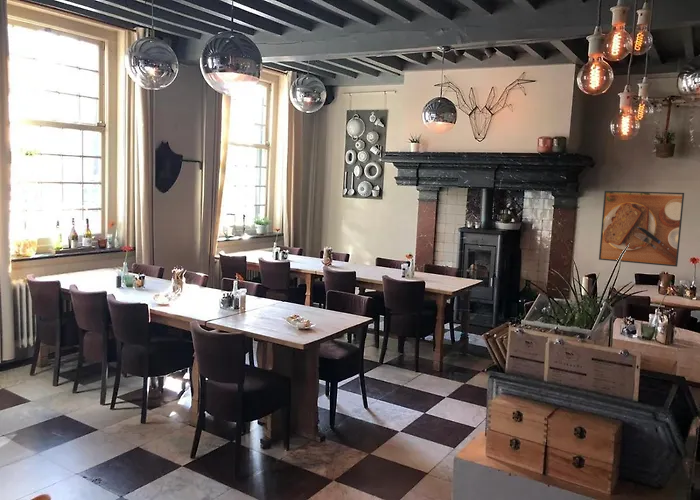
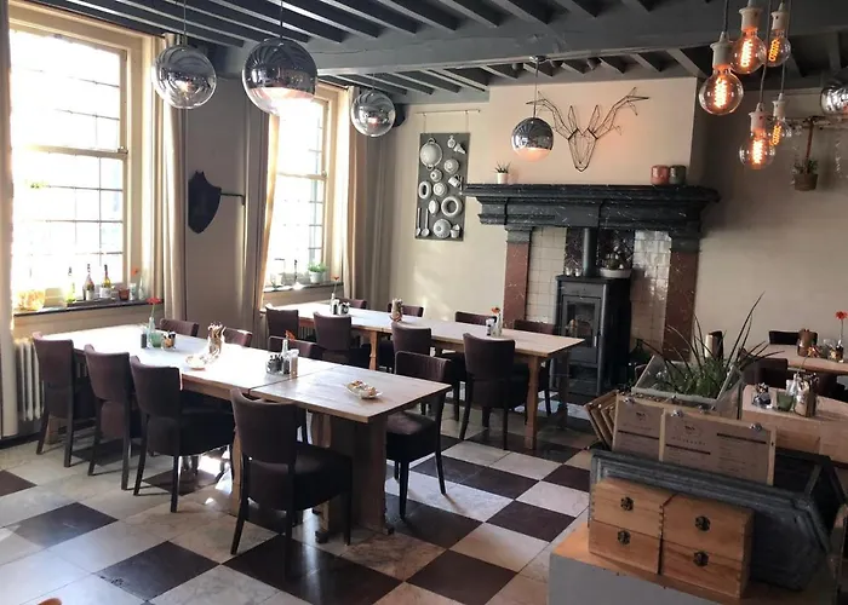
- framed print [598,190,685,267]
